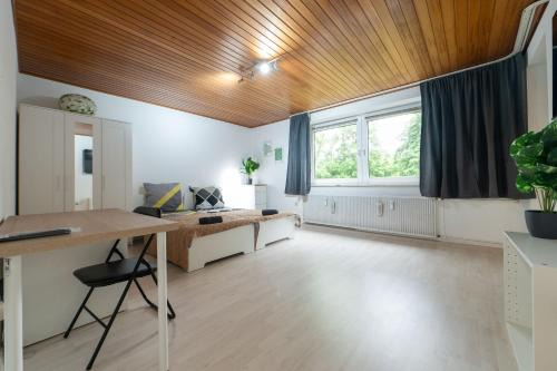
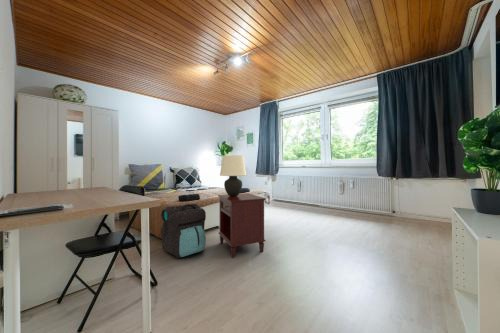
+ nightstand [217,192,267,258]
+ backpack [160,203,207,259]
+ table lamp [219,154,247,196]
